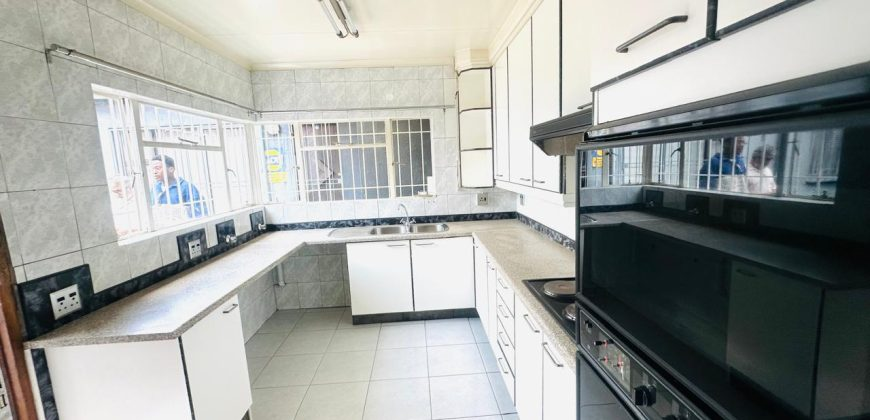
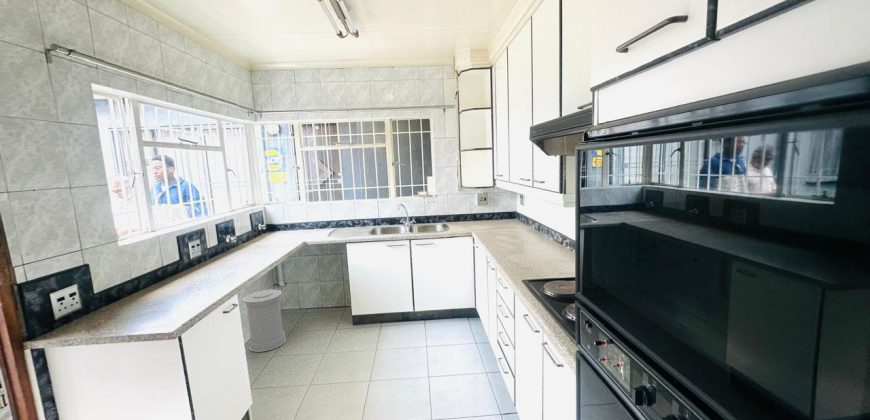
+ trash can [243,288,287,353]
